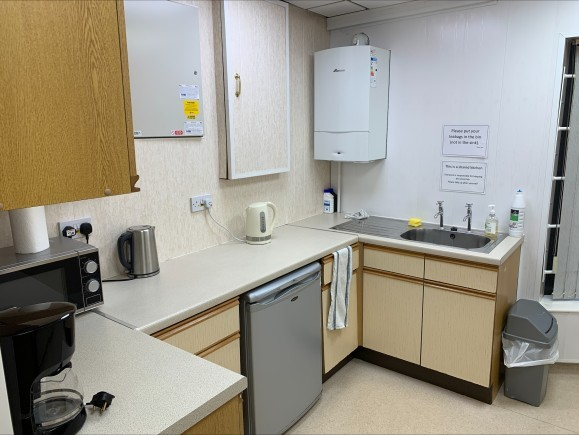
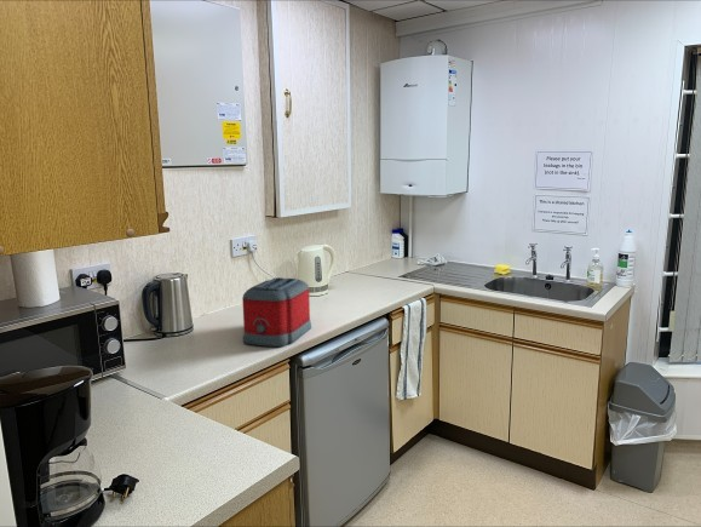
+ toaster [241,276,312,348]
